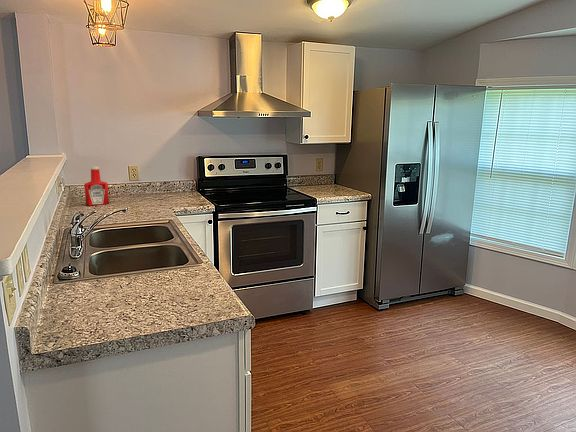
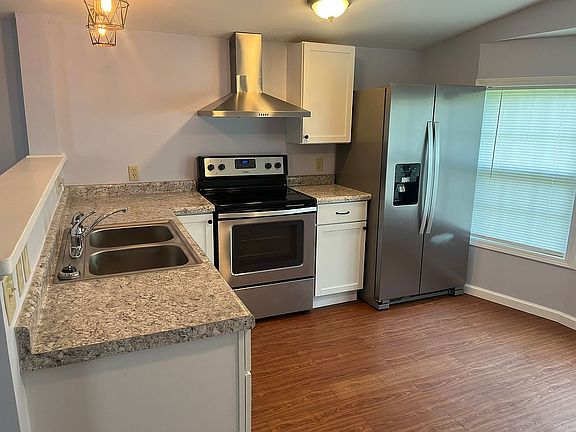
- soap bottle [83,165,110,206]
